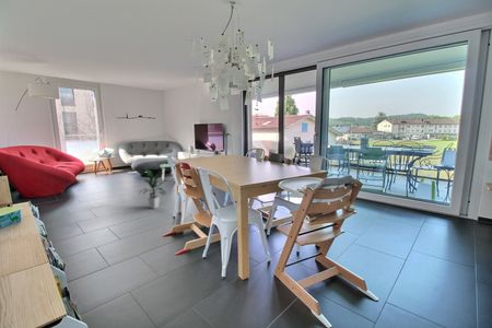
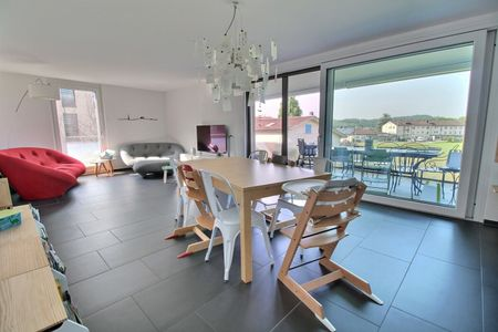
- indoor plant [137,167,167,210]
